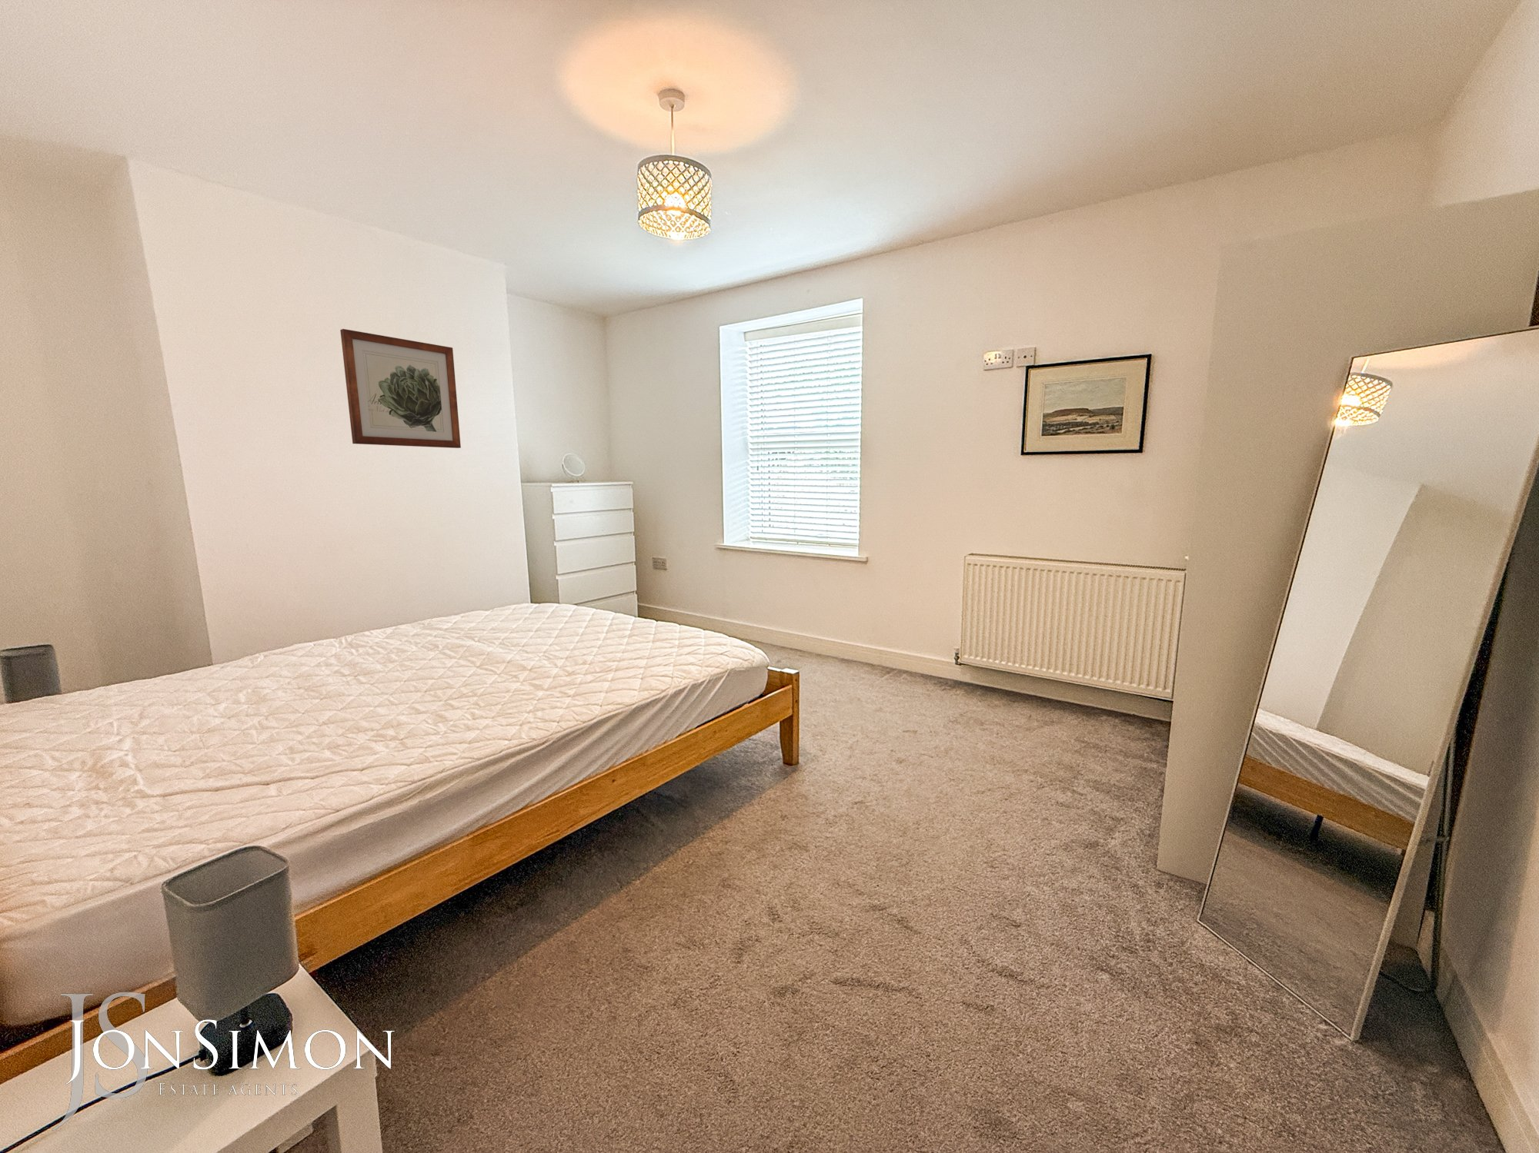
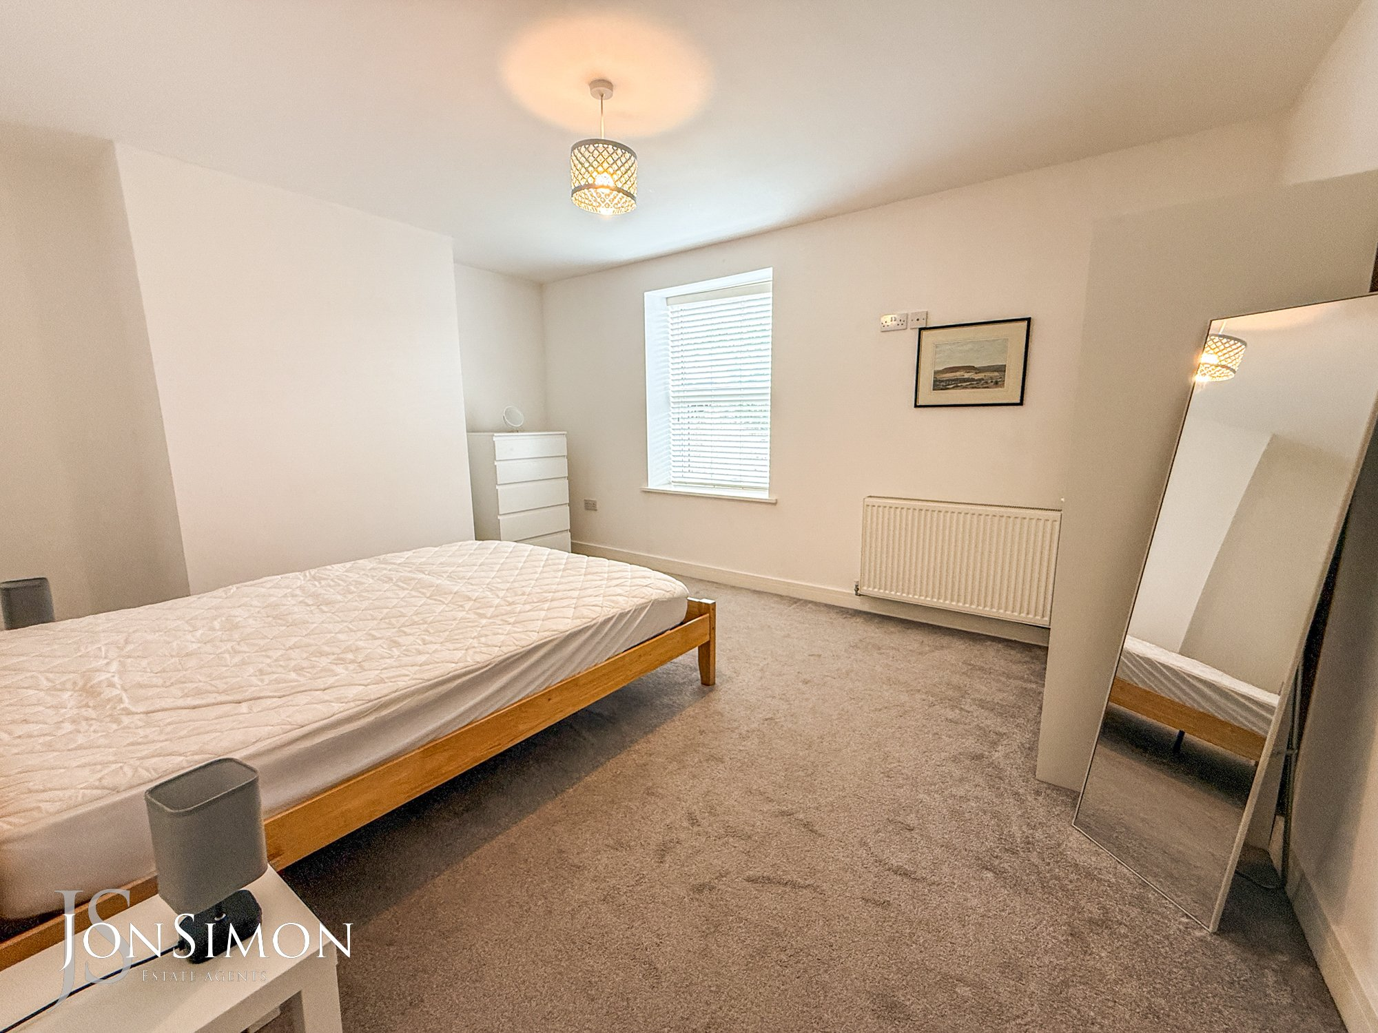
- wall art [339,328,462,449]
